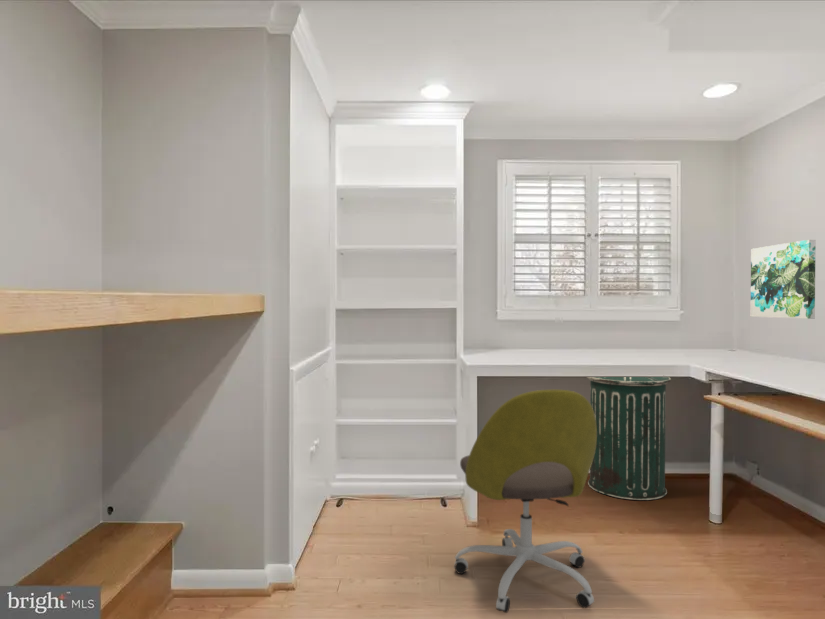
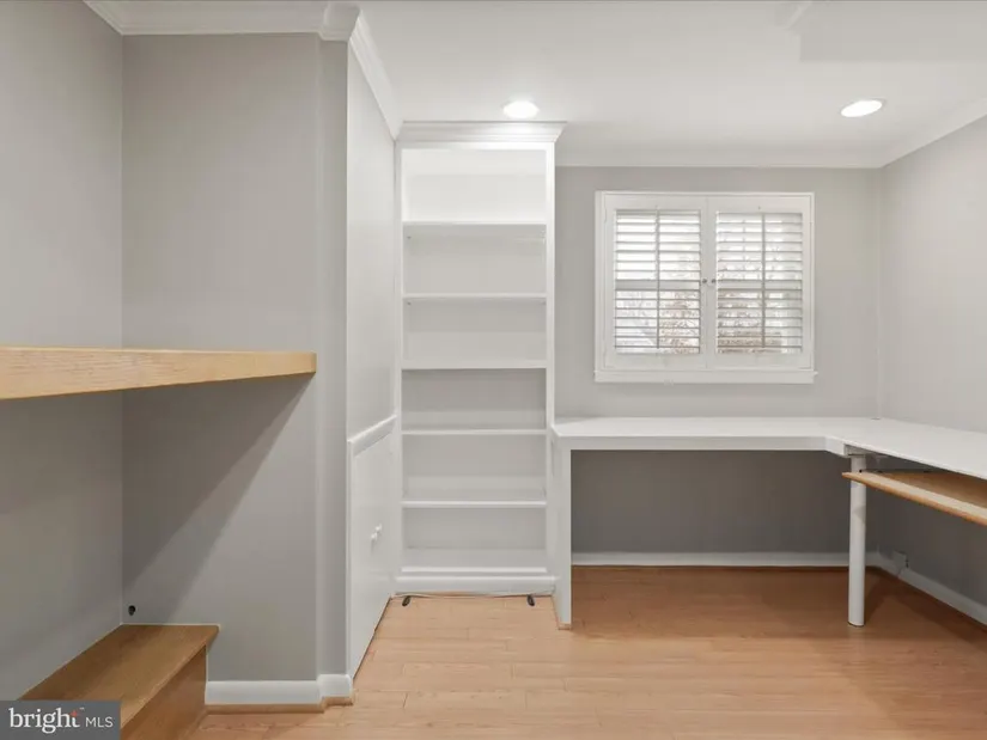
- office chair [453,389,597,614]
- wall art [750,239,817,320]
- trash can [586,376,672,501]
